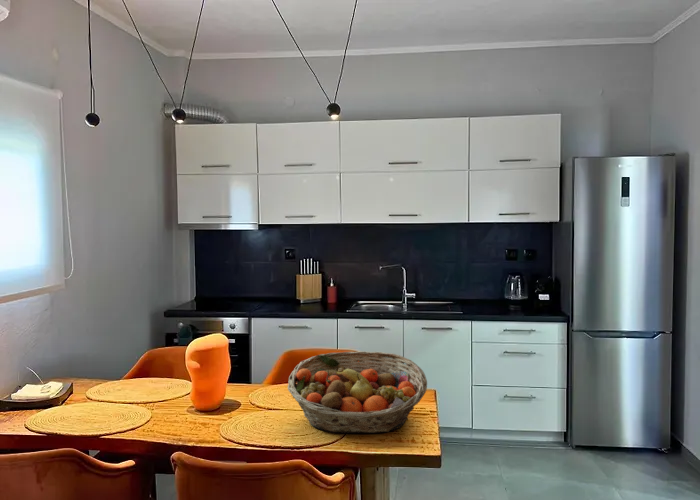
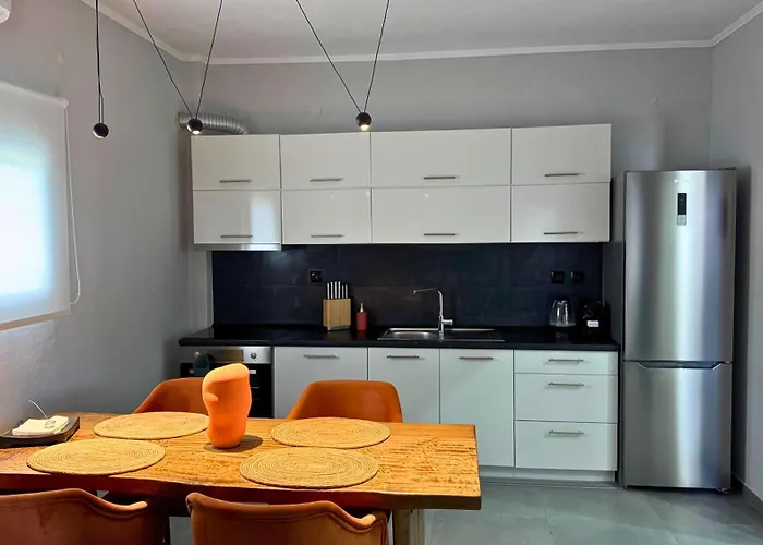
- fruit basket [287,350,428,434]
